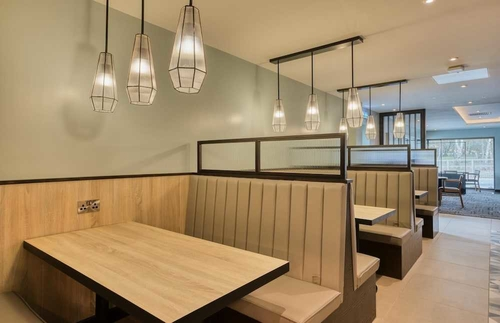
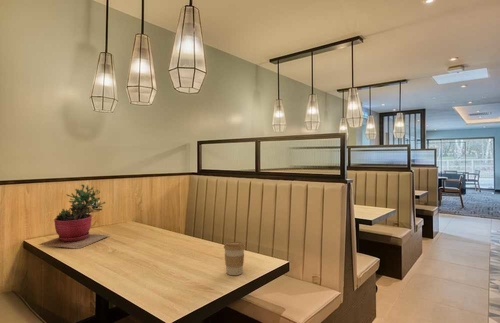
+ succulent plant [37,184,109,250]
+ coffee cup [223,241,246,276]
